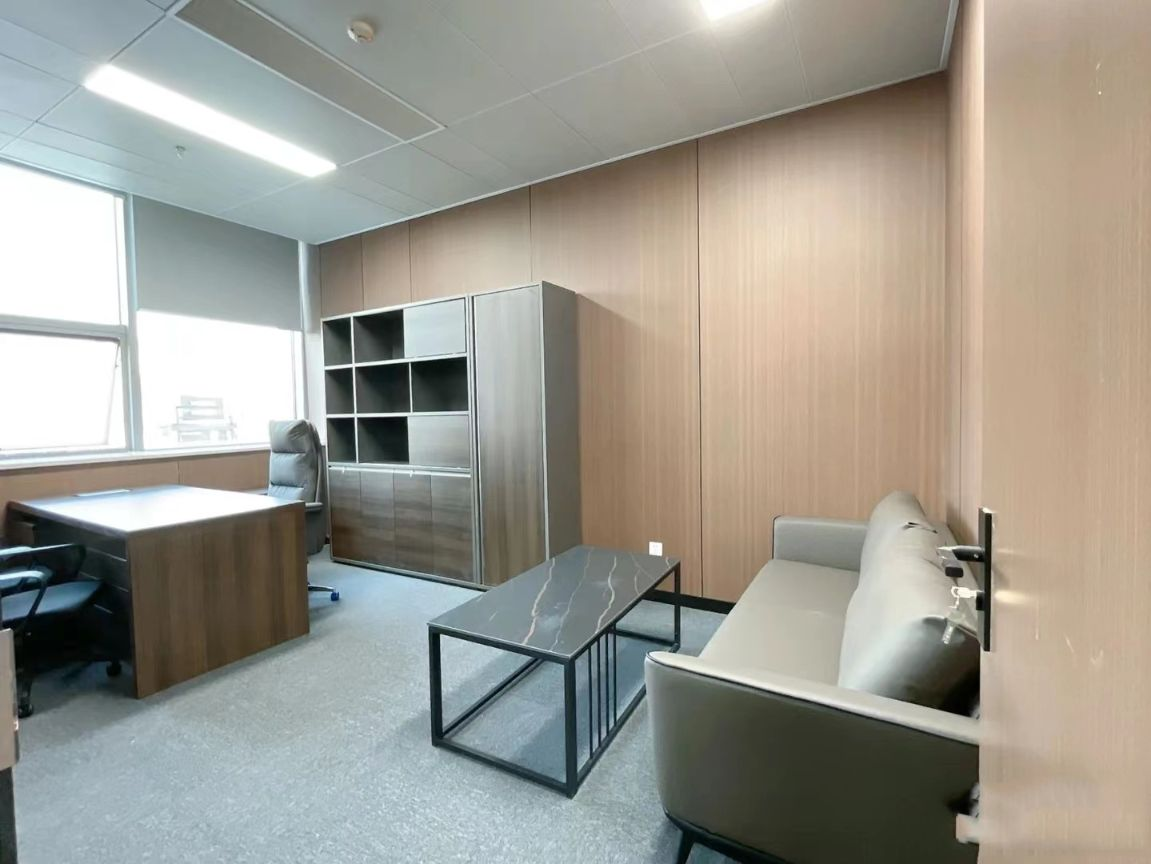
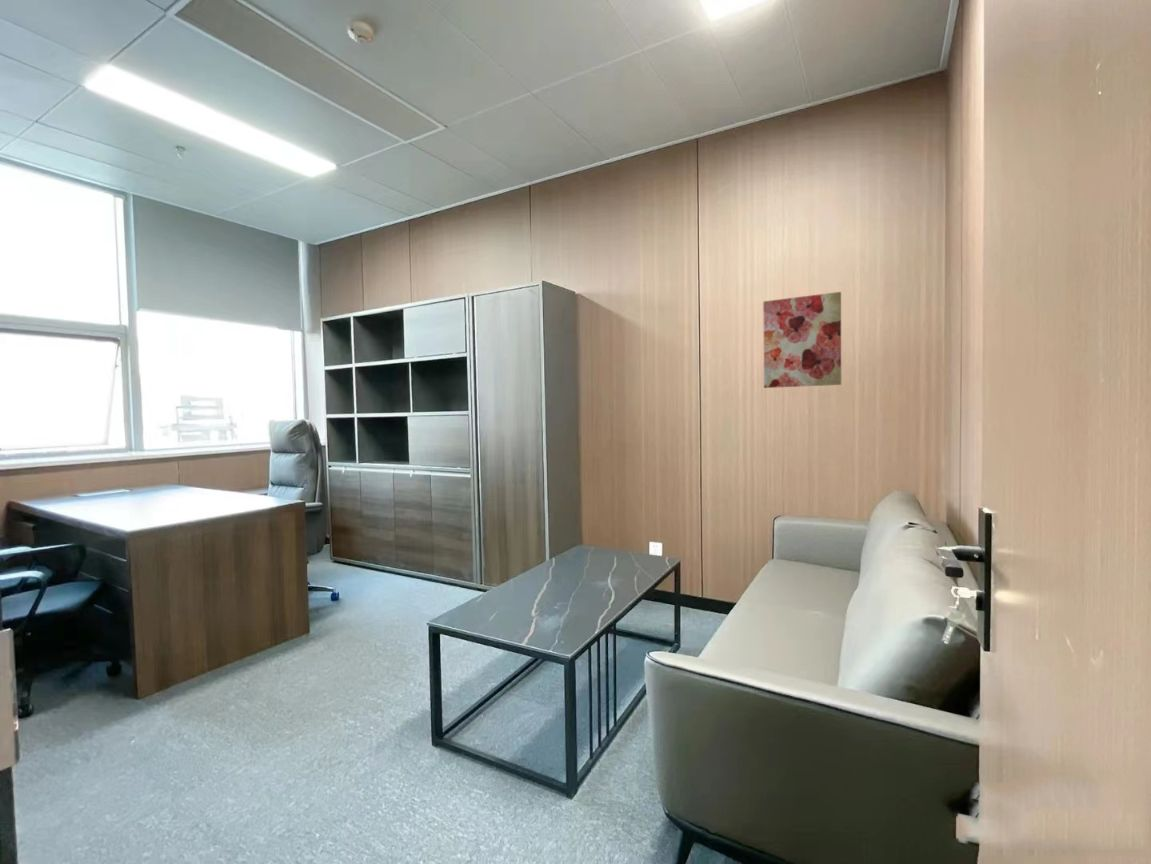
+ wall art [762,291,842,389]
